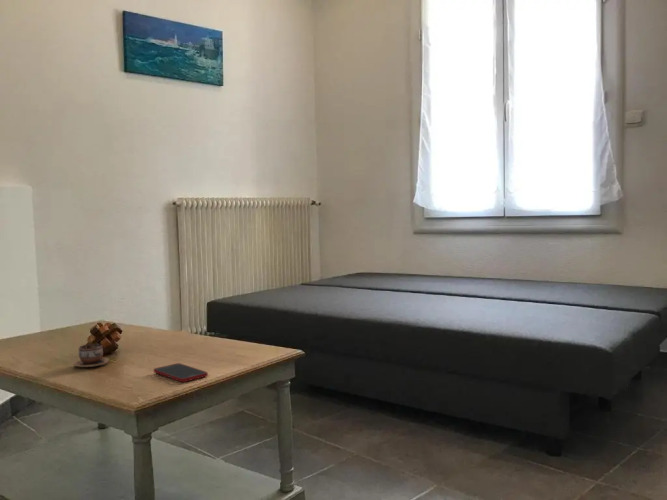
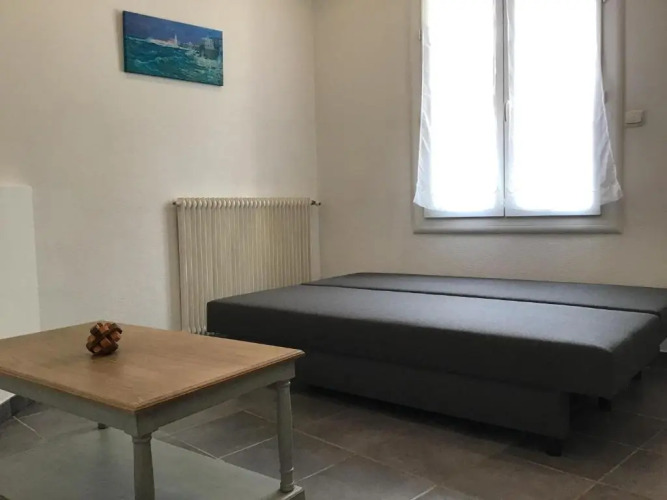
- cell phone [153,362,209,383]
- cup [72,343,110,368]
